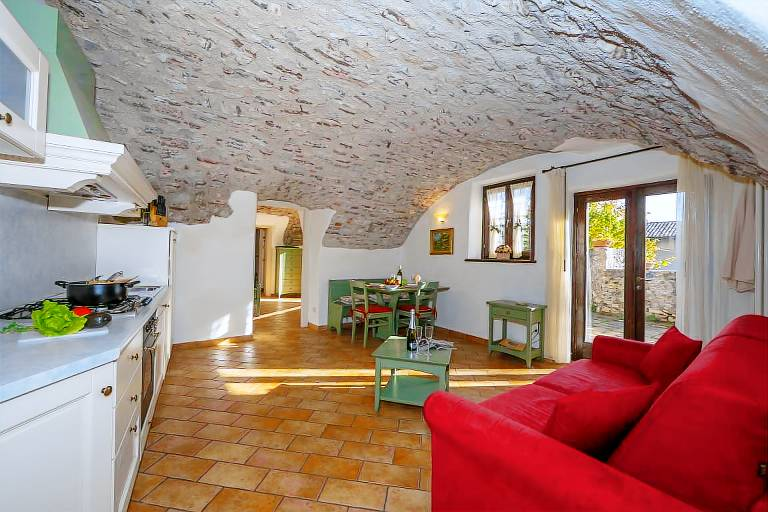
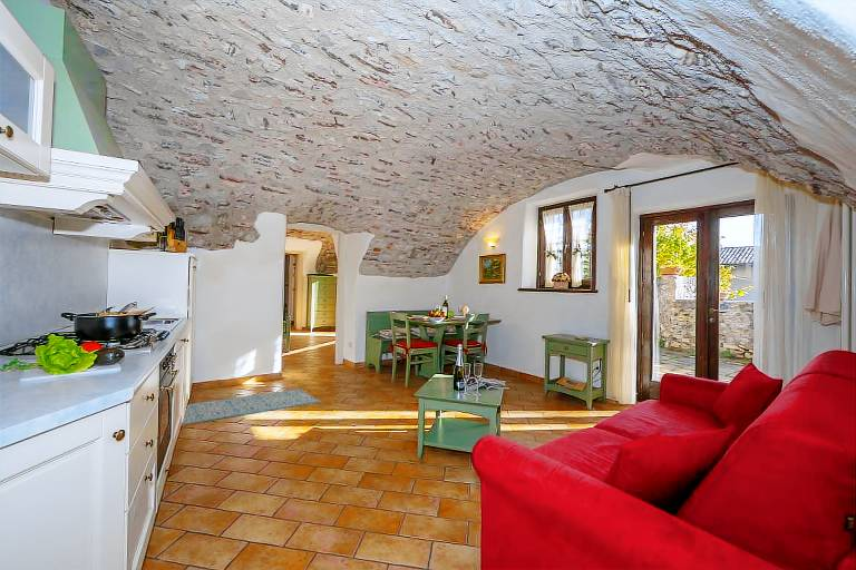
+ rug [181,387,322,426]
